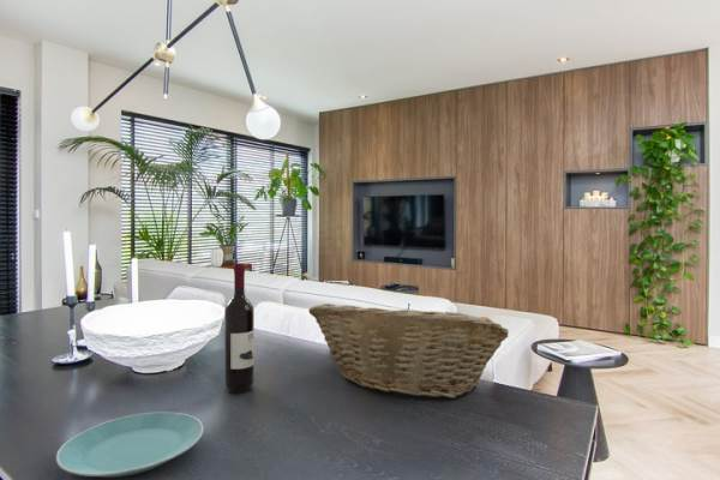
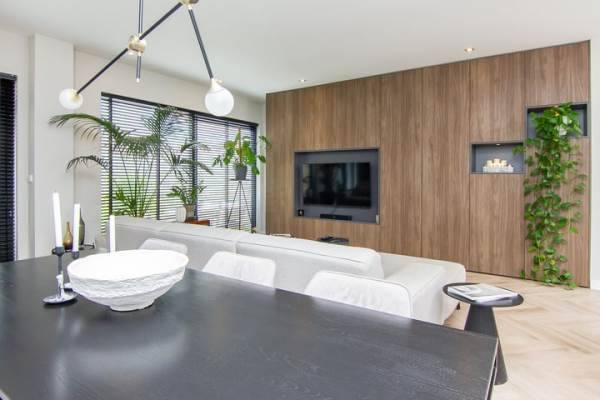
- plate [55,410,204,479]
- wine bottle [223,262,256,394]
- fruit basket [307,302,510,400]
